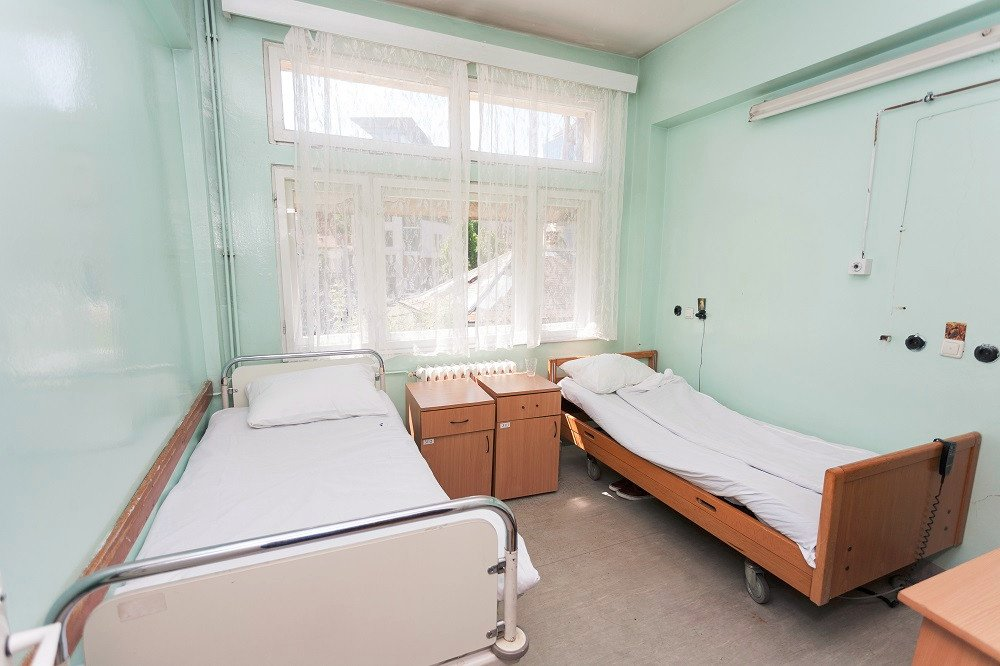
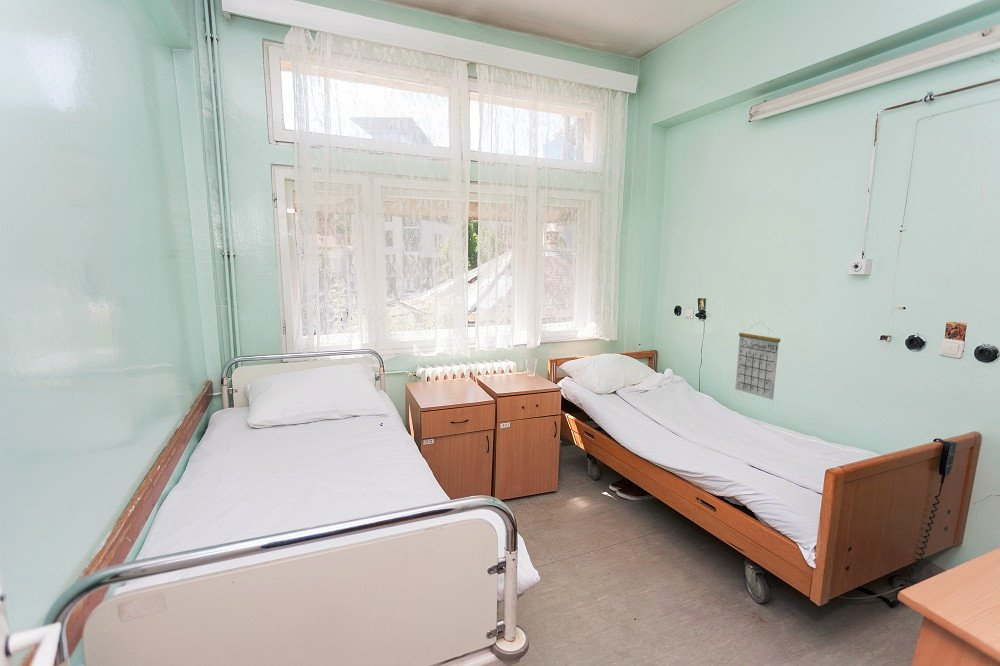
+ calendar [734,320,781,401]
